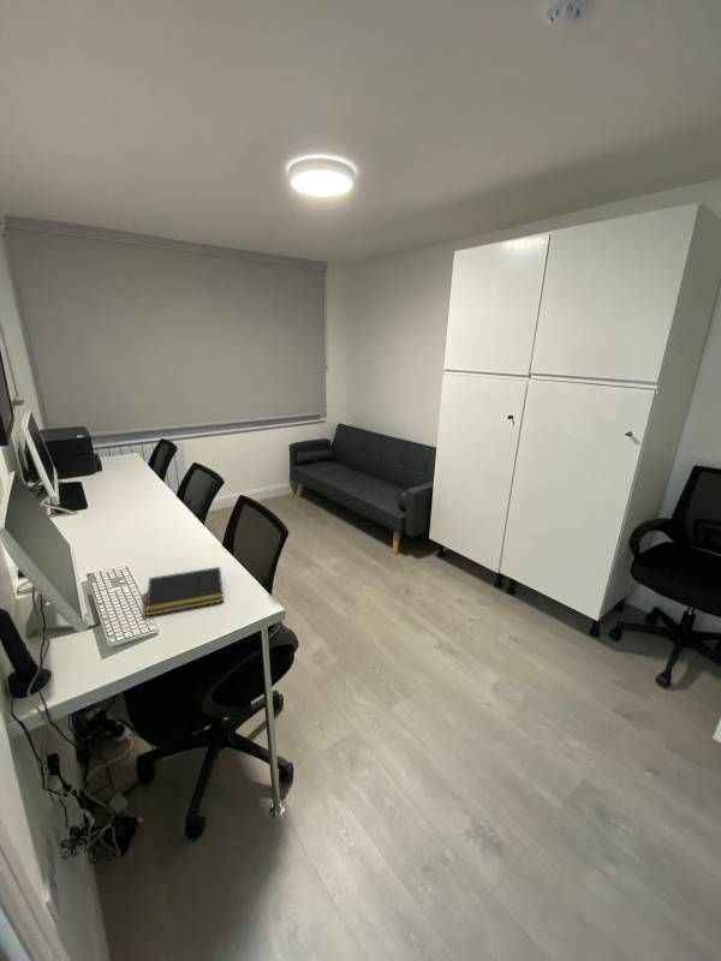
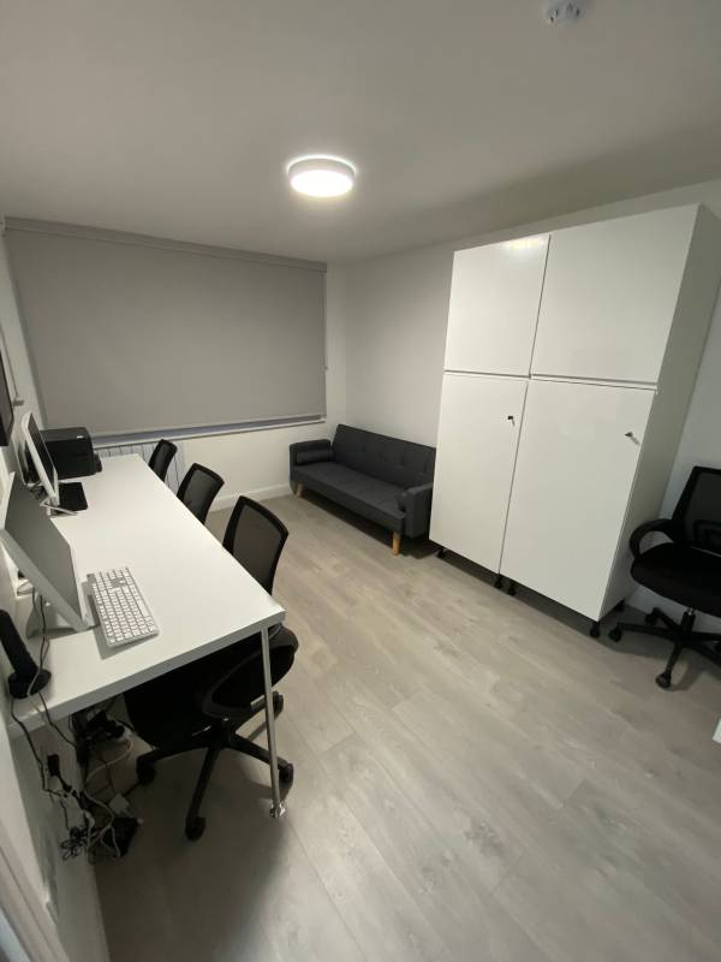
- notepad [144,566,225,617]
